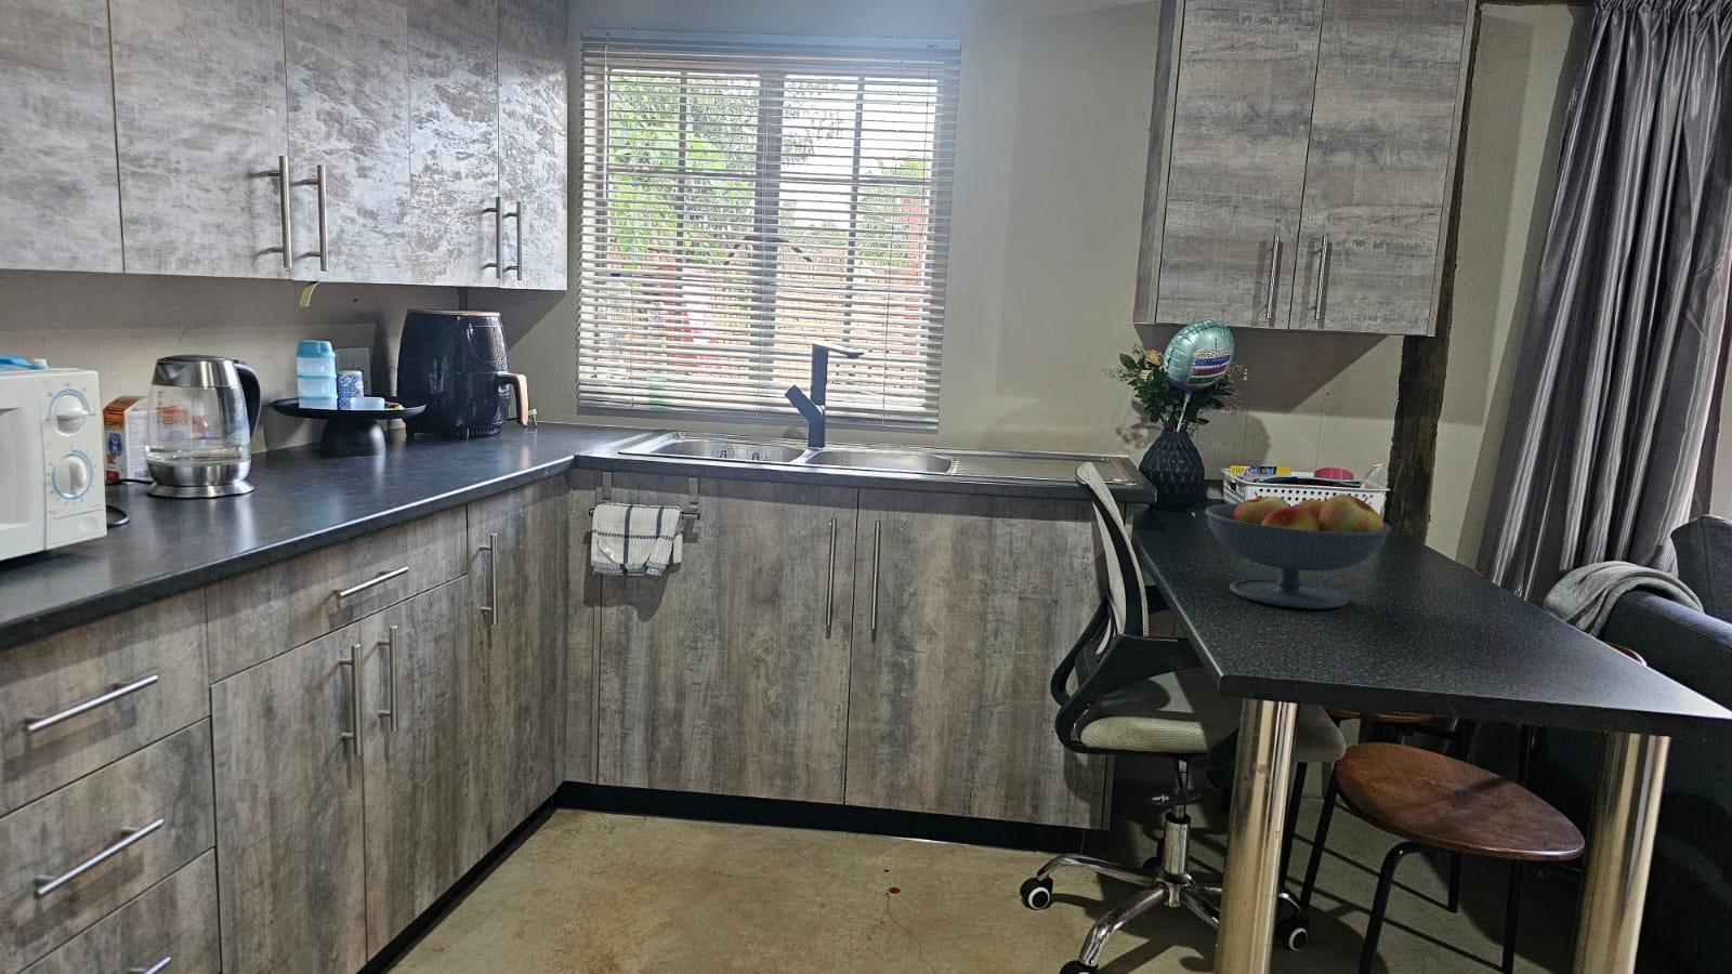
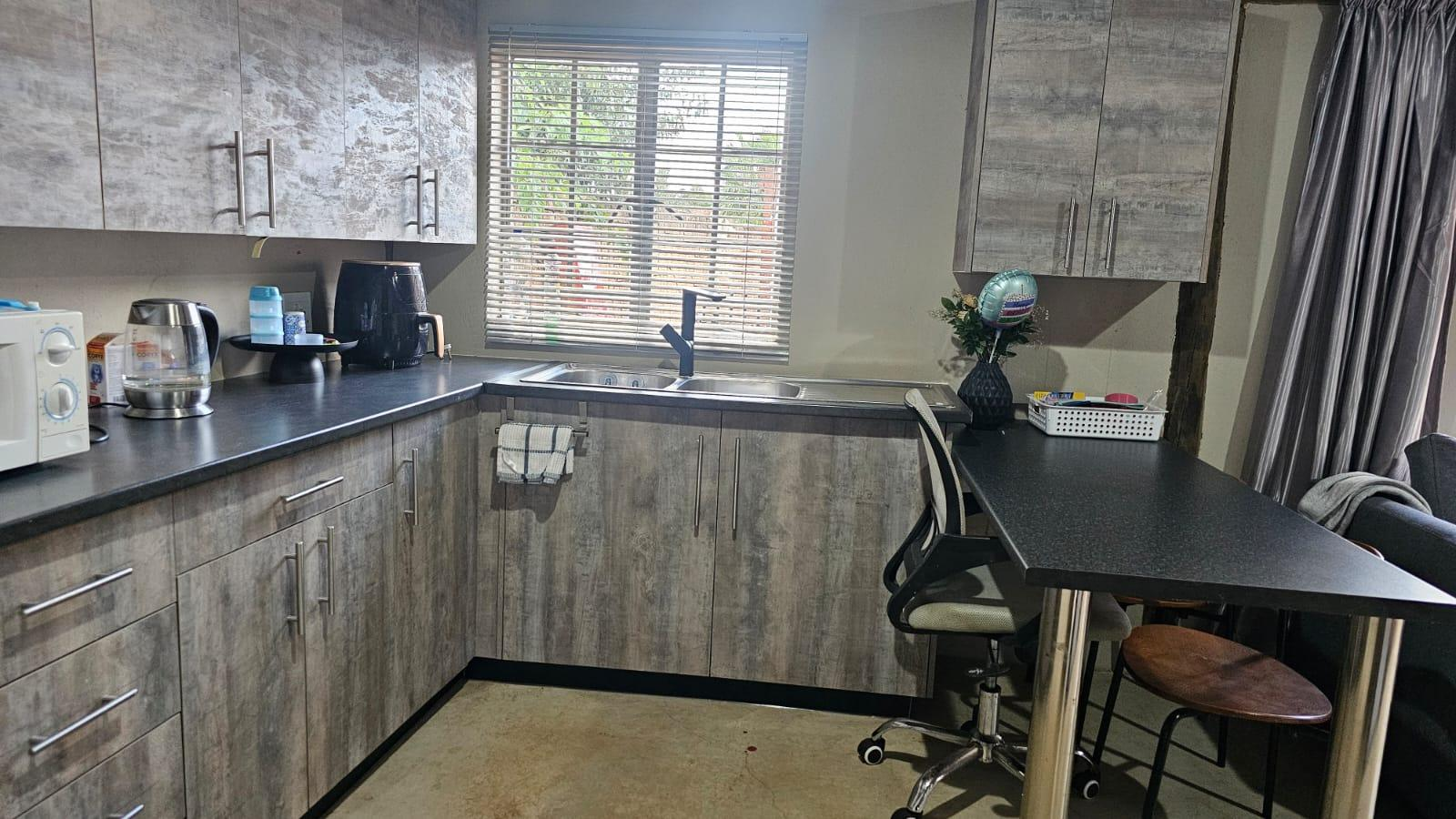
- fruit bowl [1204,490,1392,609]
